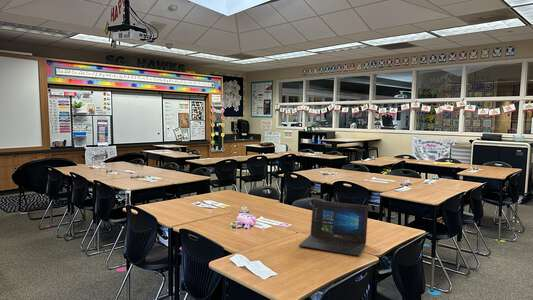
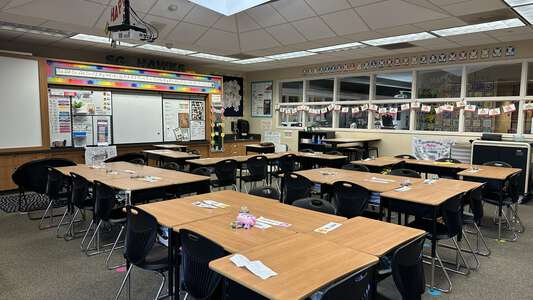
- laptop [298,199,369,257]
